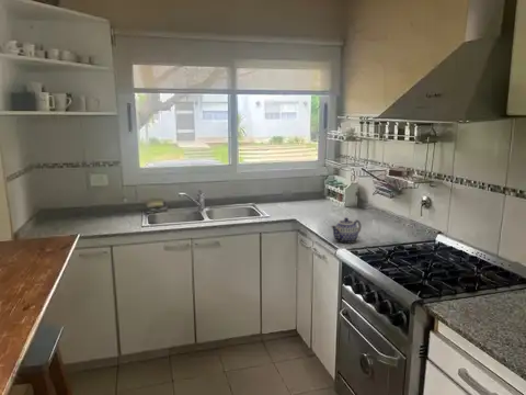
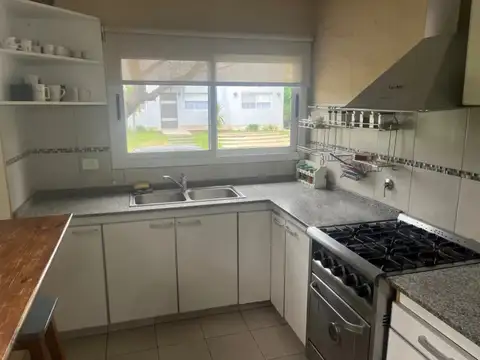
- teapot [330,216,362,244]
